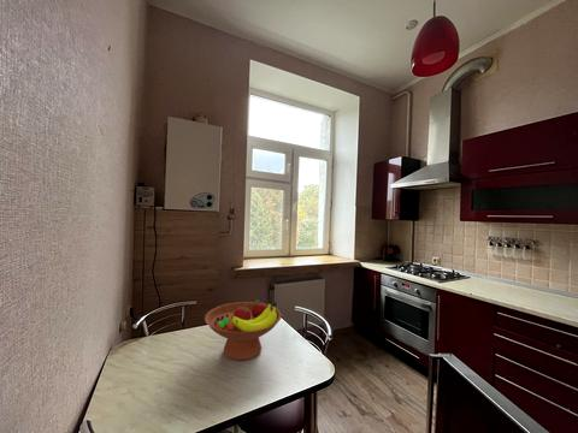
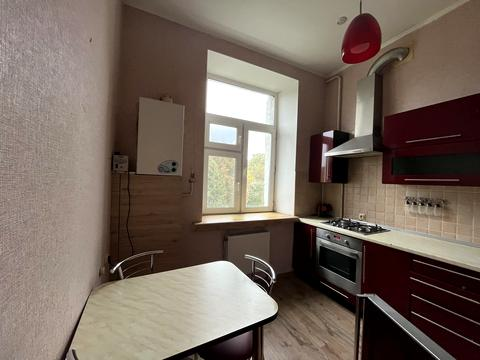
- fruit bowl [204,298,283,362]
